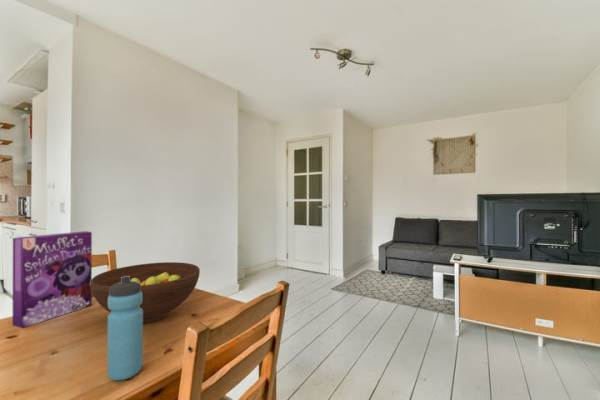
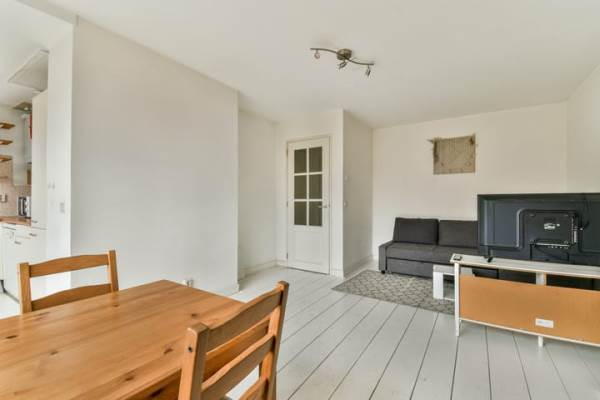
- fruit bowl [90,261,201,324]
- water bottle [106,276,144,382]
- cereal box [12,230,93,329]
